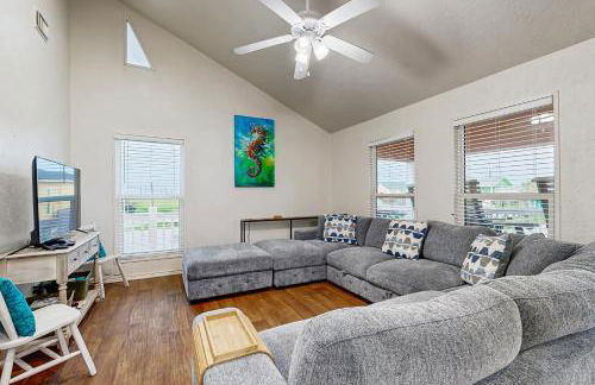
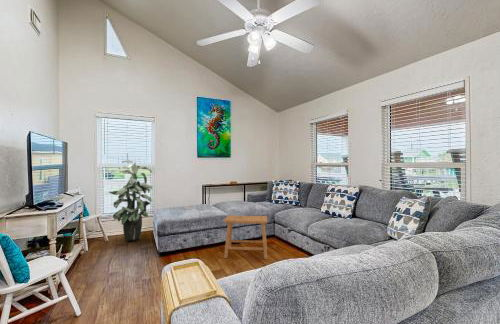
+ indoor plant [108,160,153,242]
+ stool [223,214,268,260]
